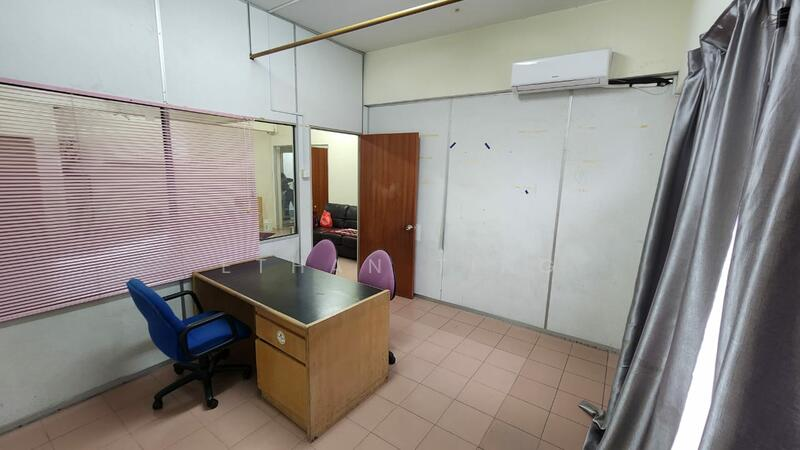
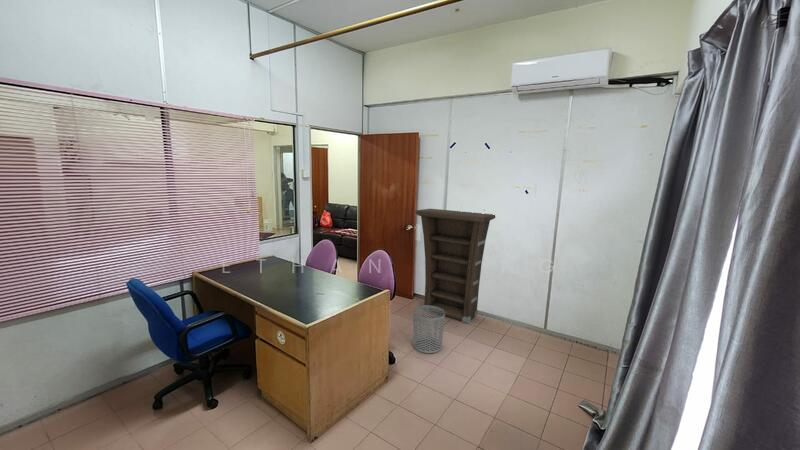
+ cabinet [414,208,496,324]
+ waste bin [412,305,446,354]
